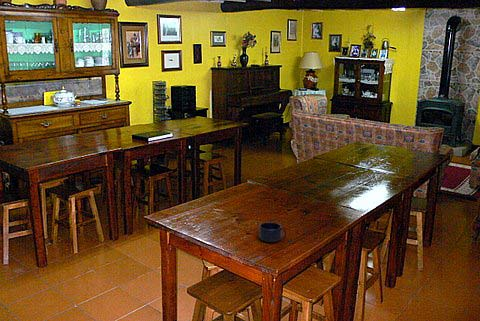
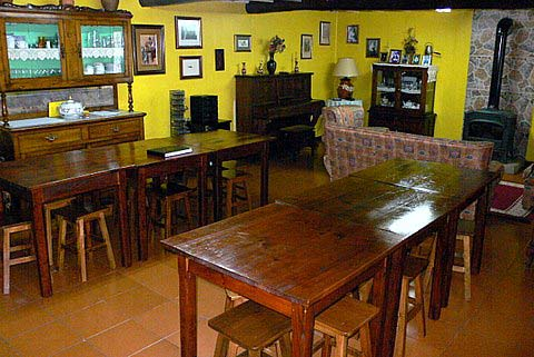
- mug [258,221,287,243]
